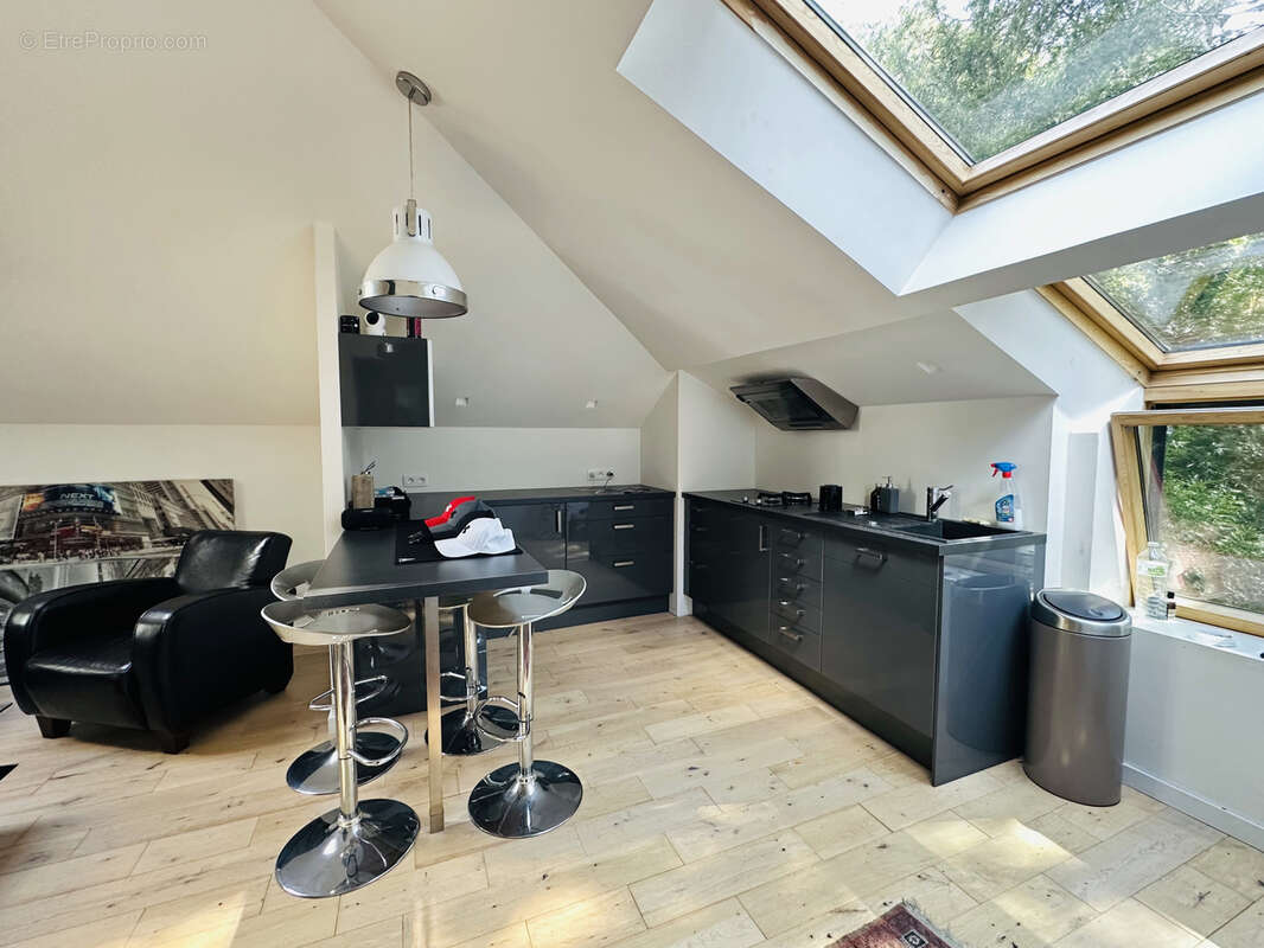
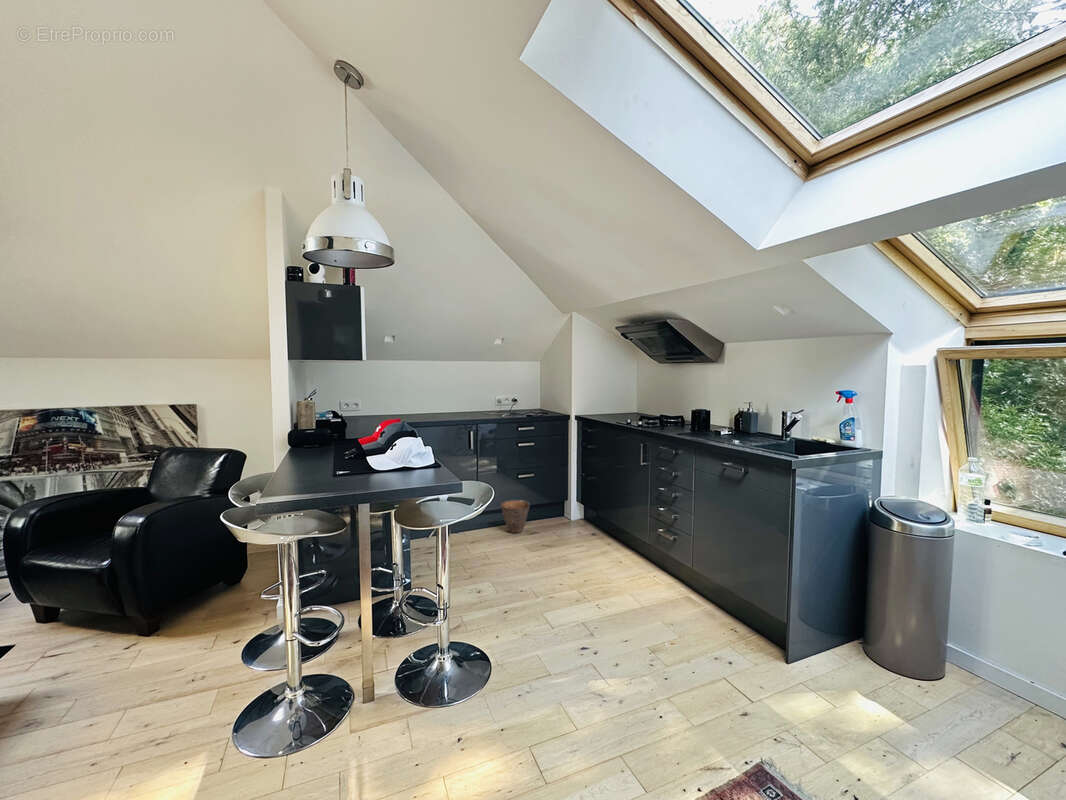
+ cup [500,499,531,534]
